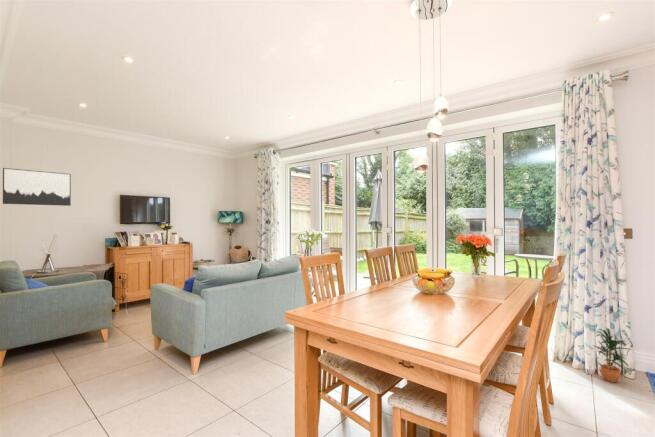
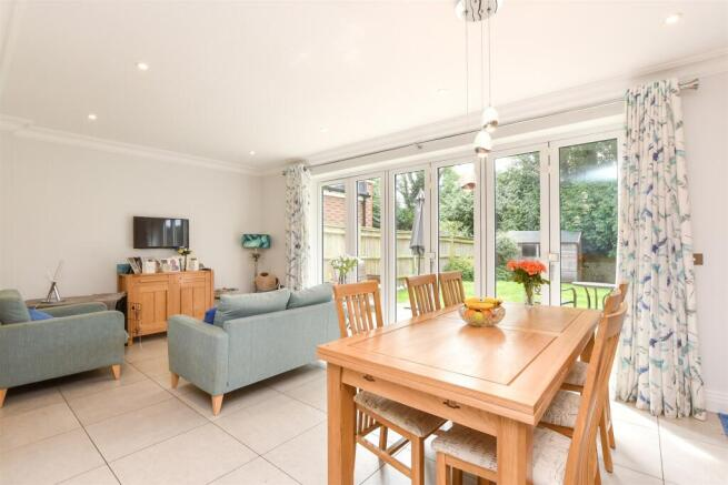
- potted plant [592,327,632,383]
- wall art [2,167,72,207]
